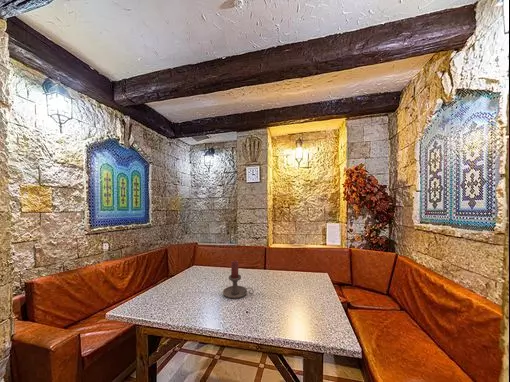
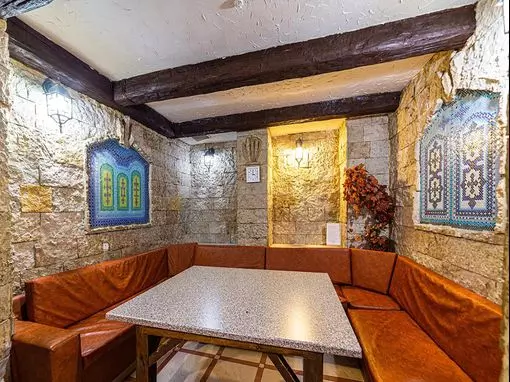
- candle holder [222,259,255,300]
